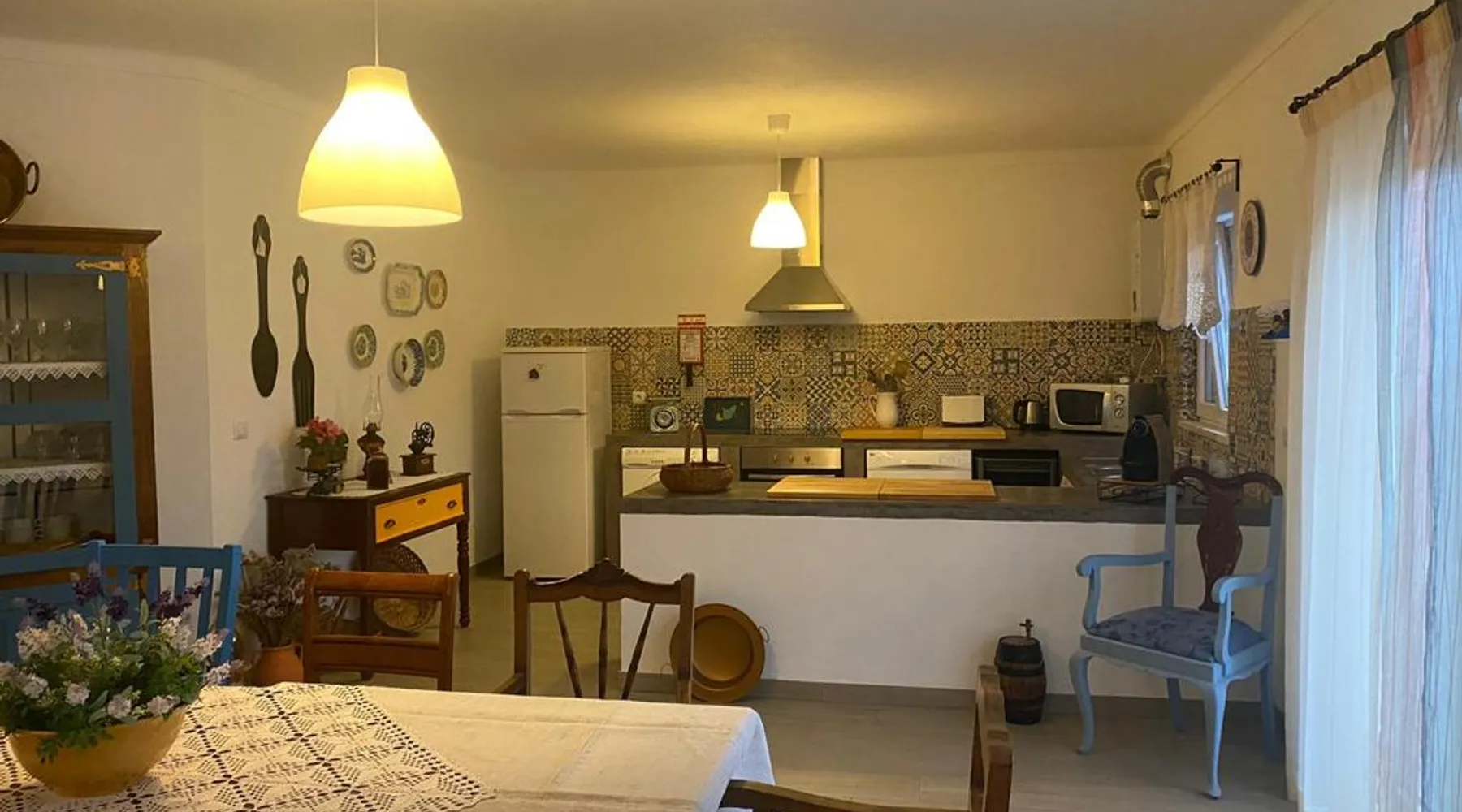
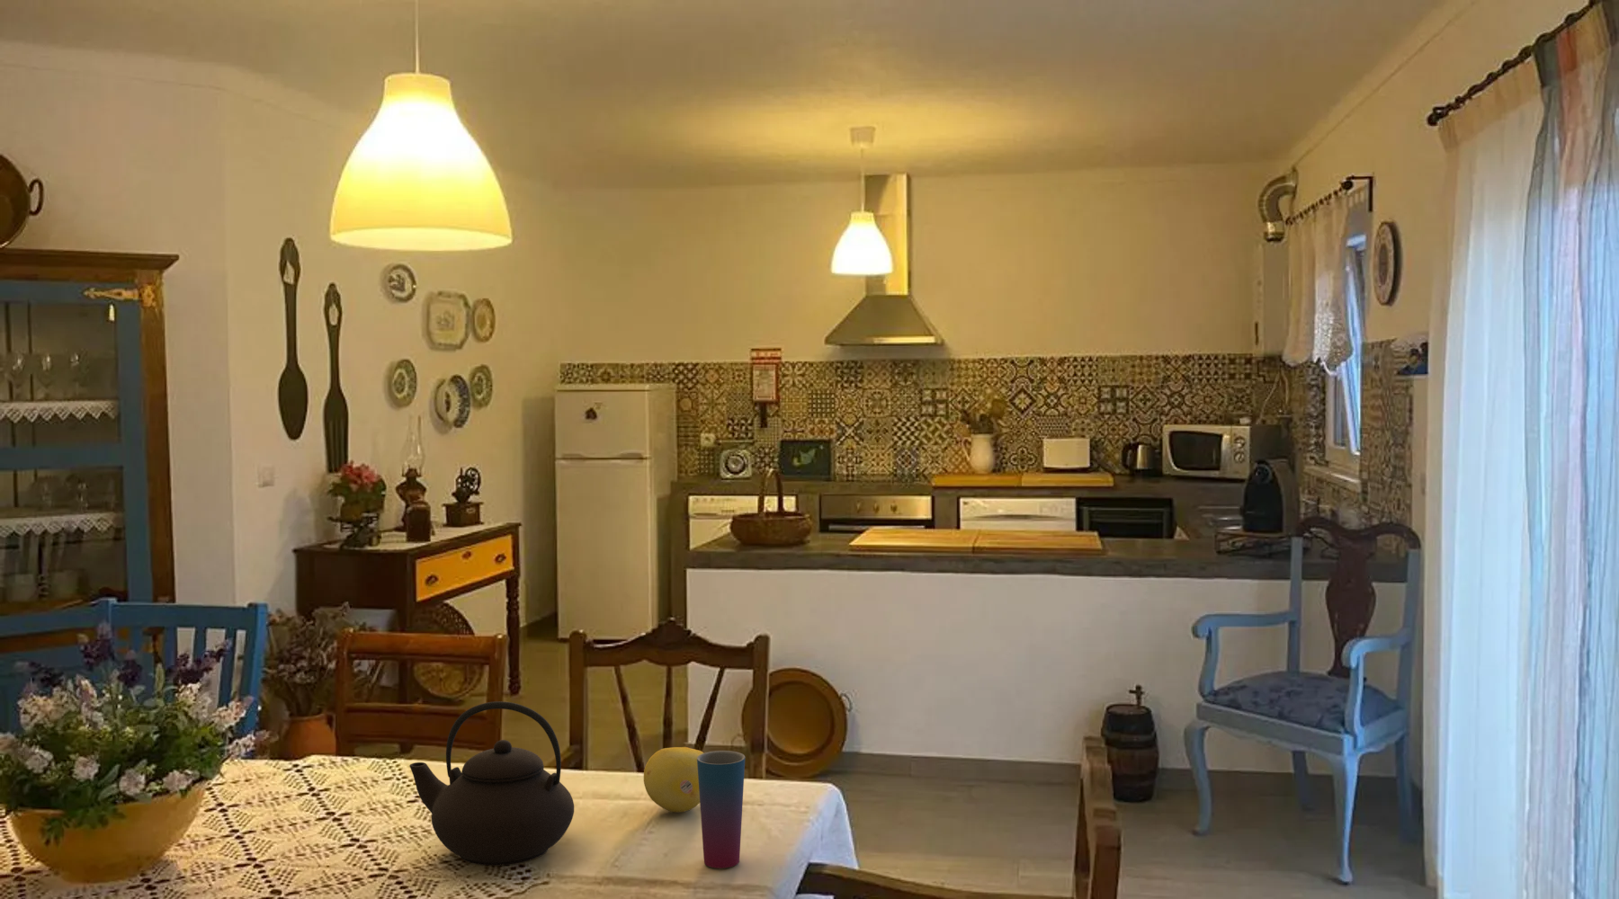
+ cup [697,750,745,869]
+ fruit [643,746,704,814]
+ teapot [409,701,575,867]
